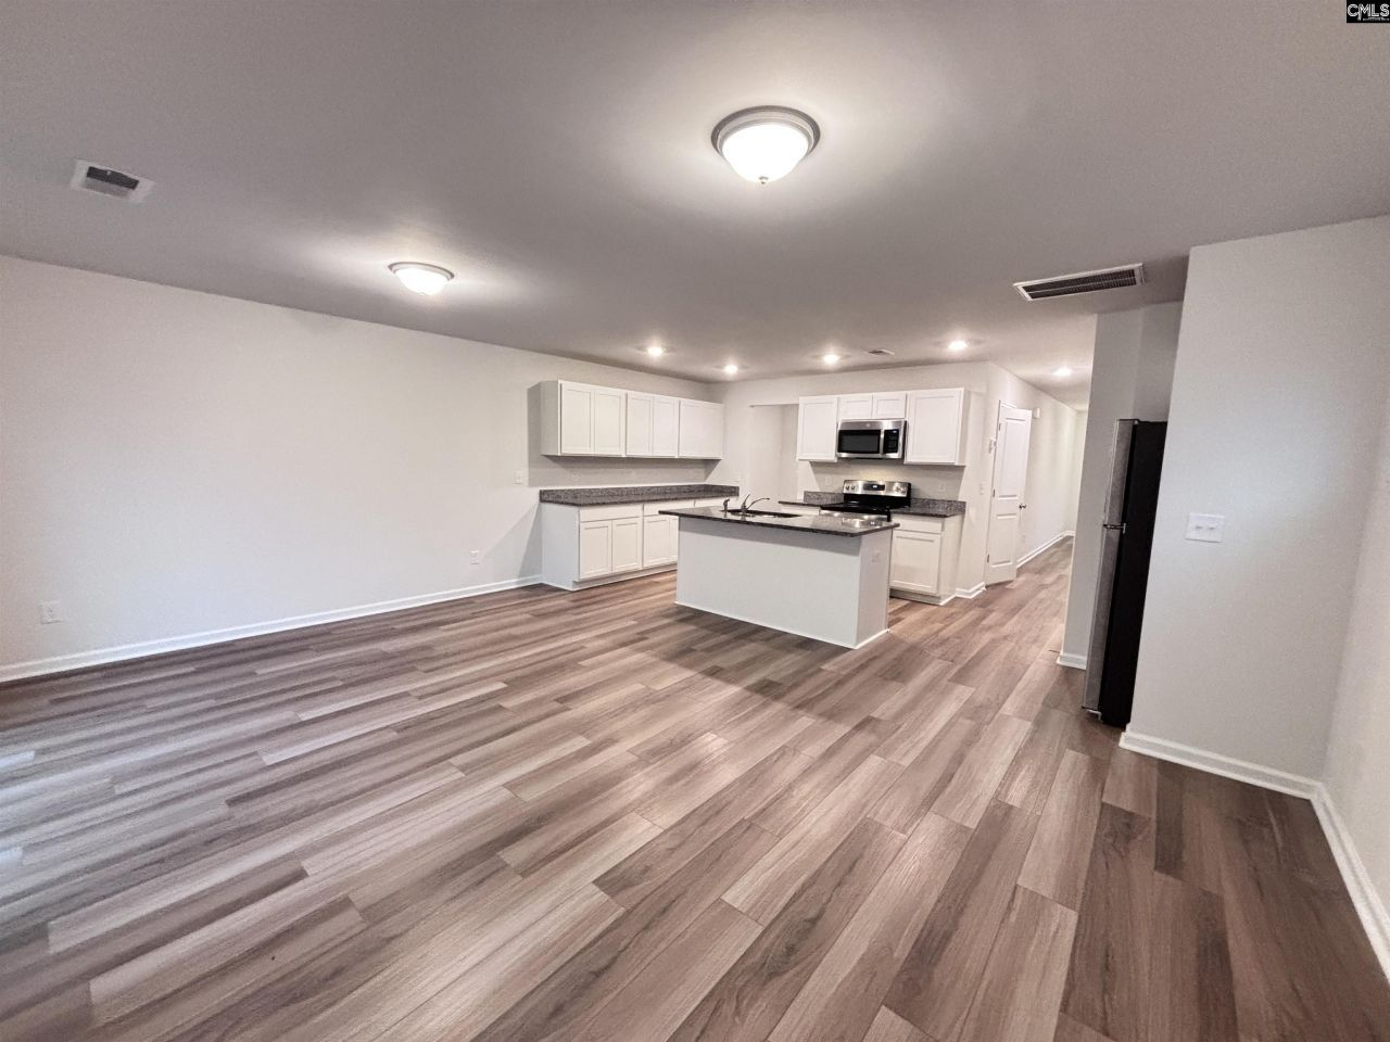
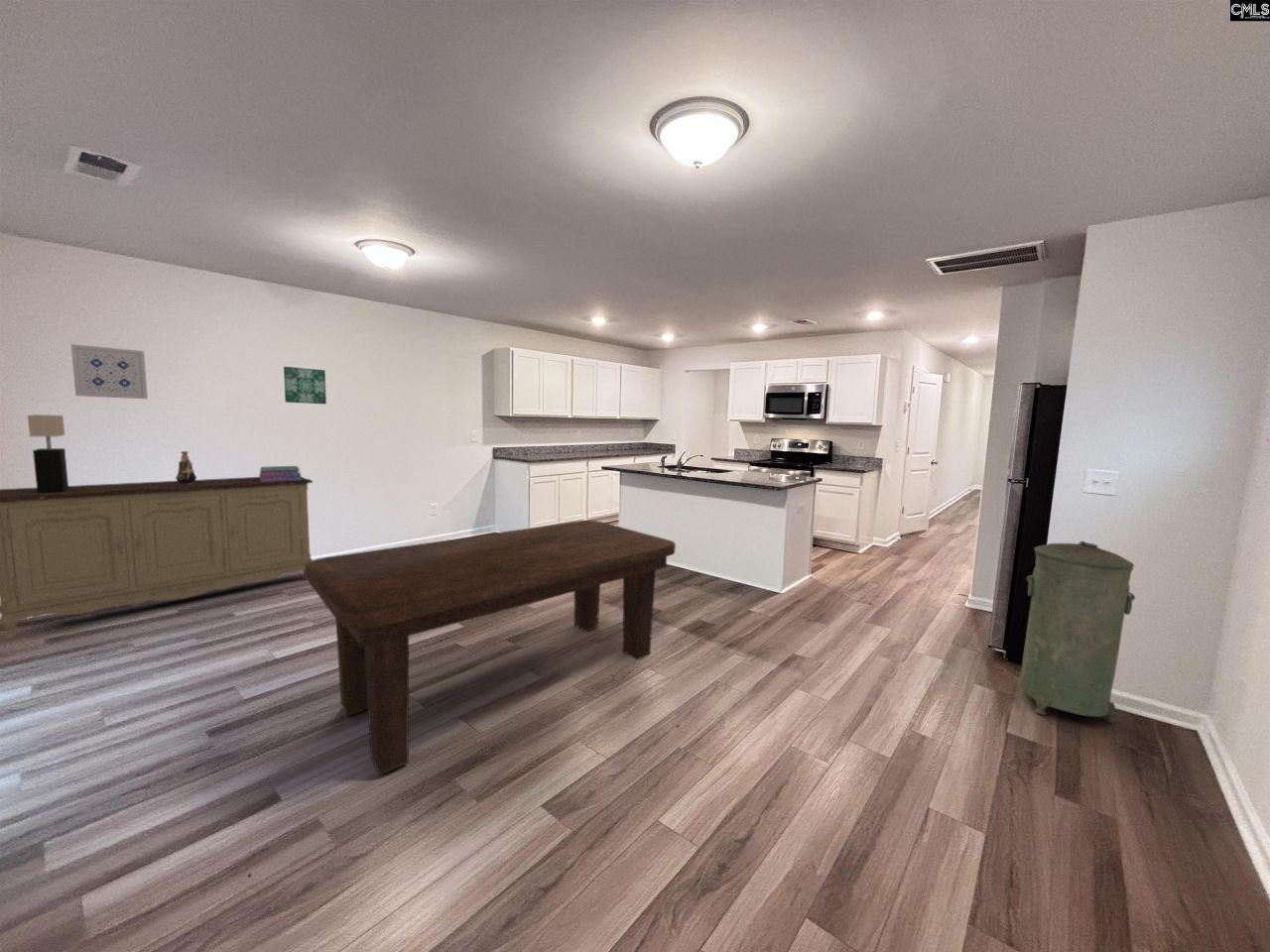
+ wall art [69,343,149,400]
+ decorative vase [175,450,197,485]
+ stack of books [258,465,303,482]
+ dining table [305,520,677,775]
+ sideboard [0,476,314,641]
+ table lamp [27,414,69,493]
+ wall art [283,366,327,405]
+ trash can [1018,540,1136,724]
